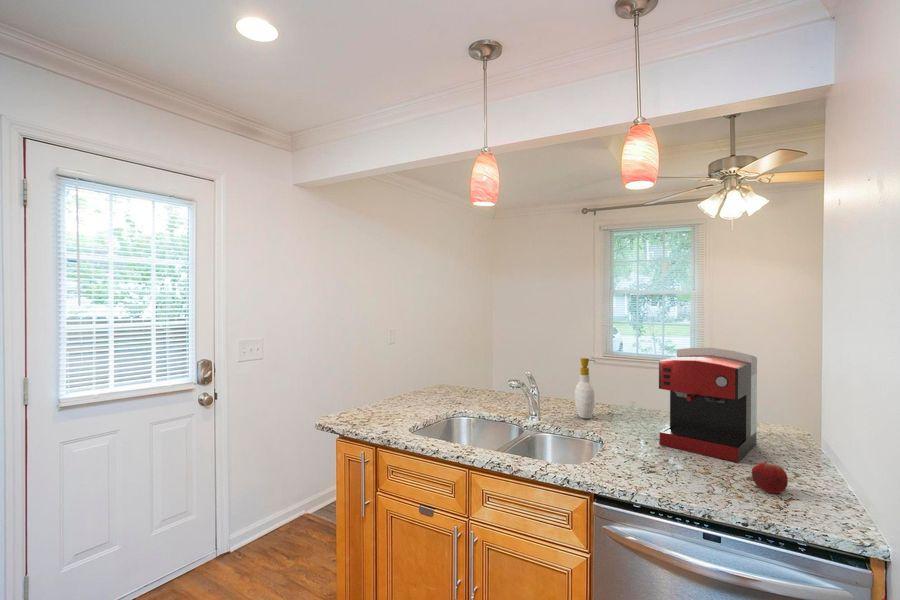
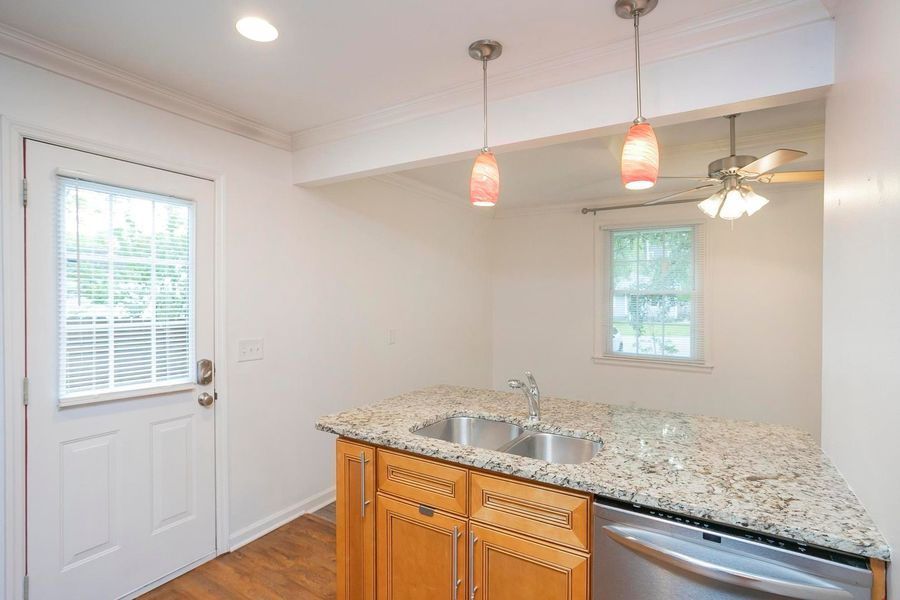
- soap bottle [574,357,597,420]
- fruit [751,460,789,494]
- coffee maker [658,347,758,463]
